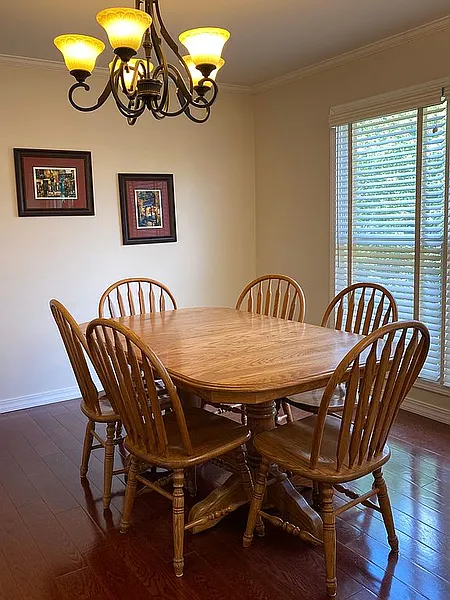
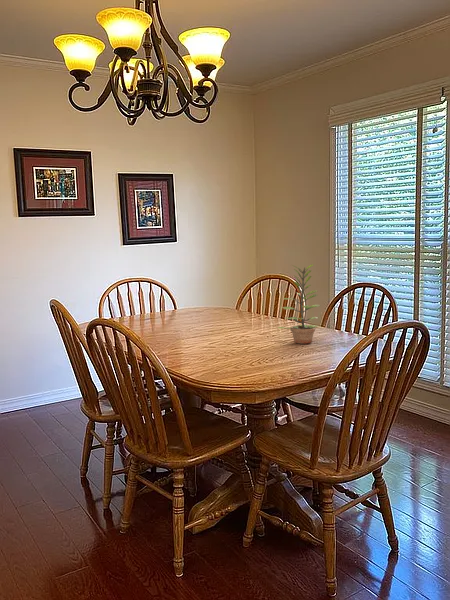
+ plant [277,263,322,345]
